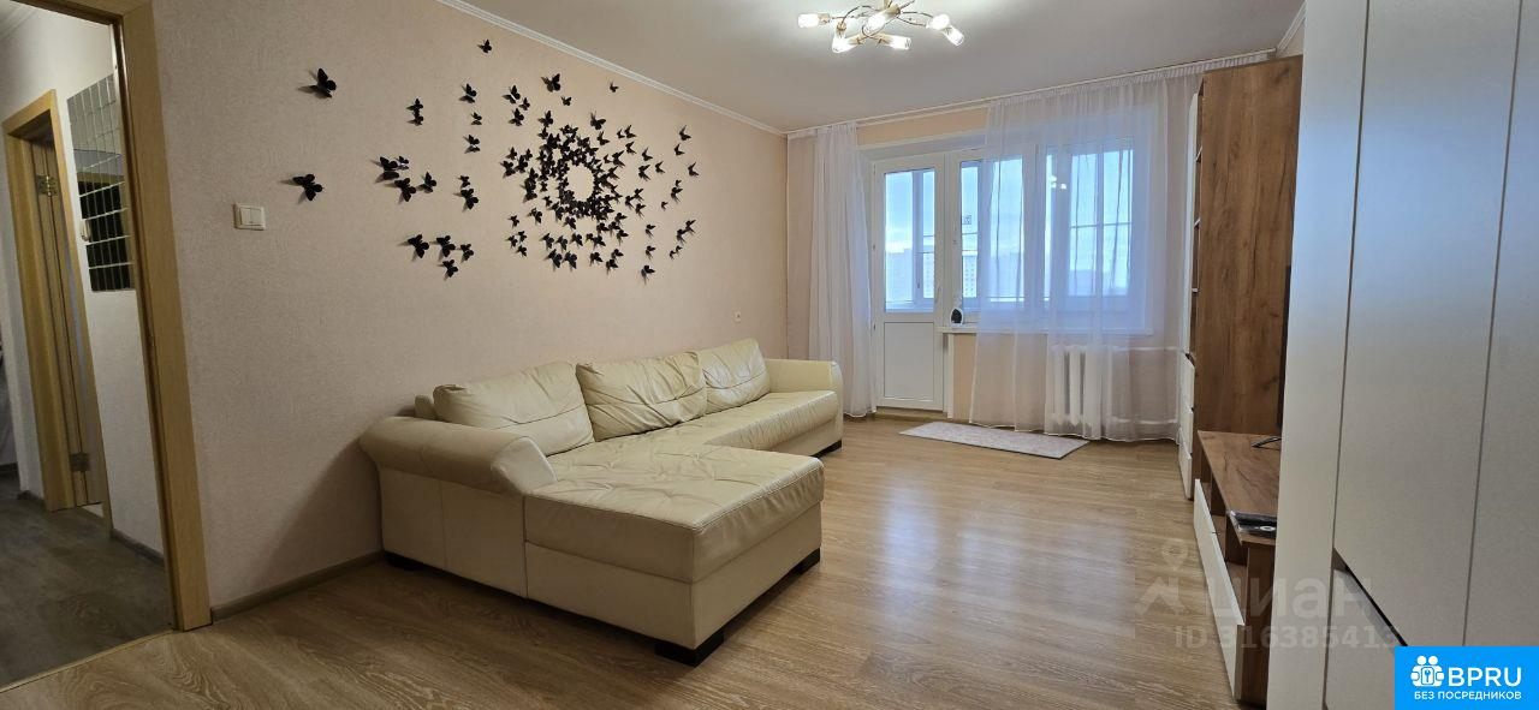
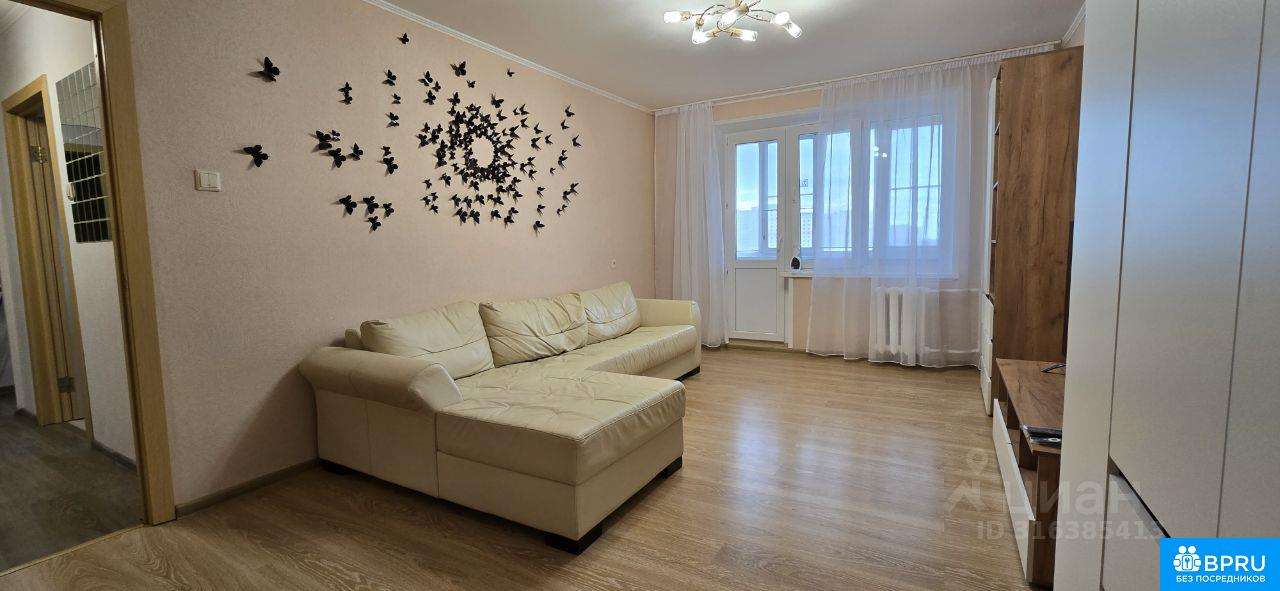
- rug [898,420,1091,459]
